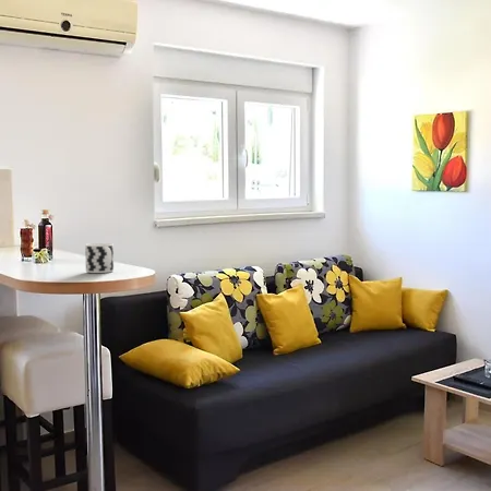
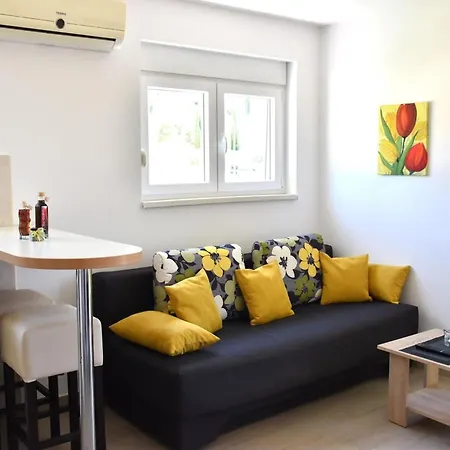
- cup [84,242,115,274]
